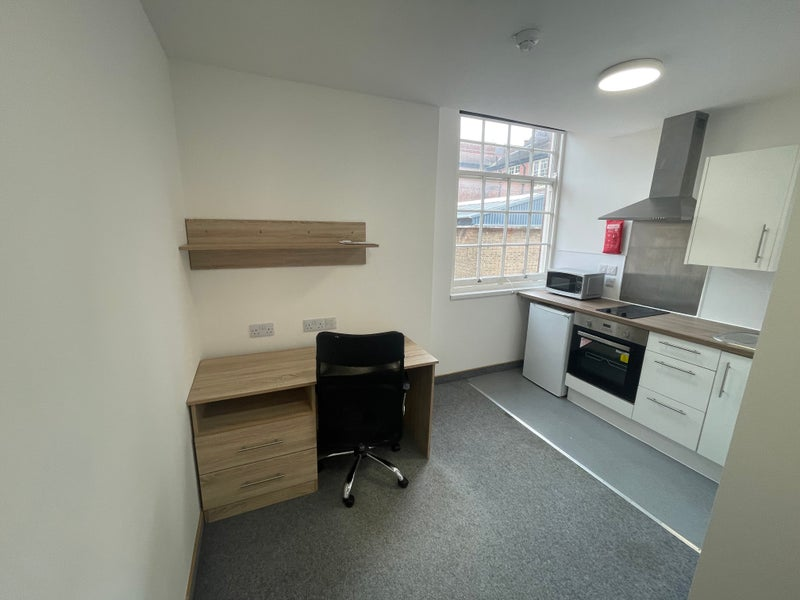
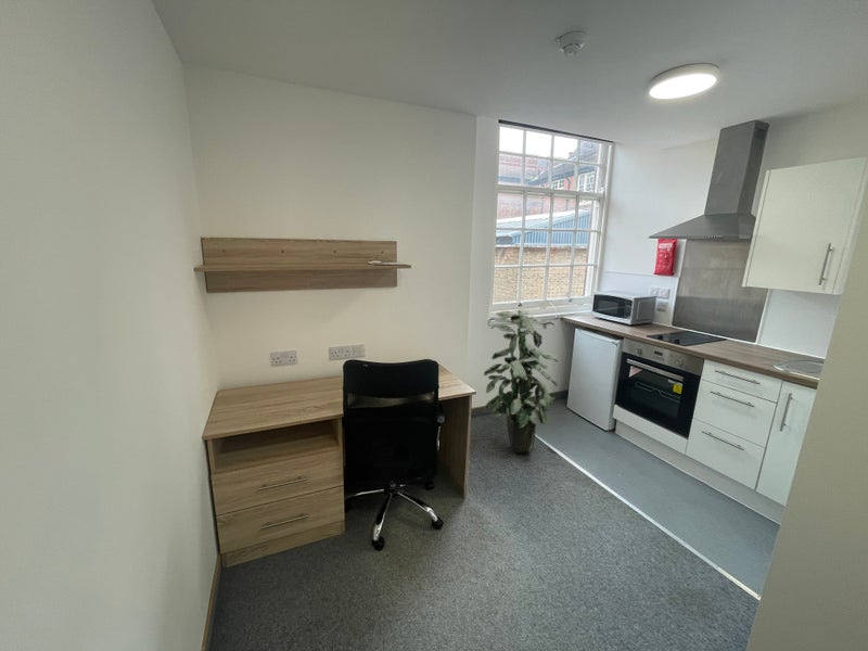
+ indoor plant [483,308,560,454]
